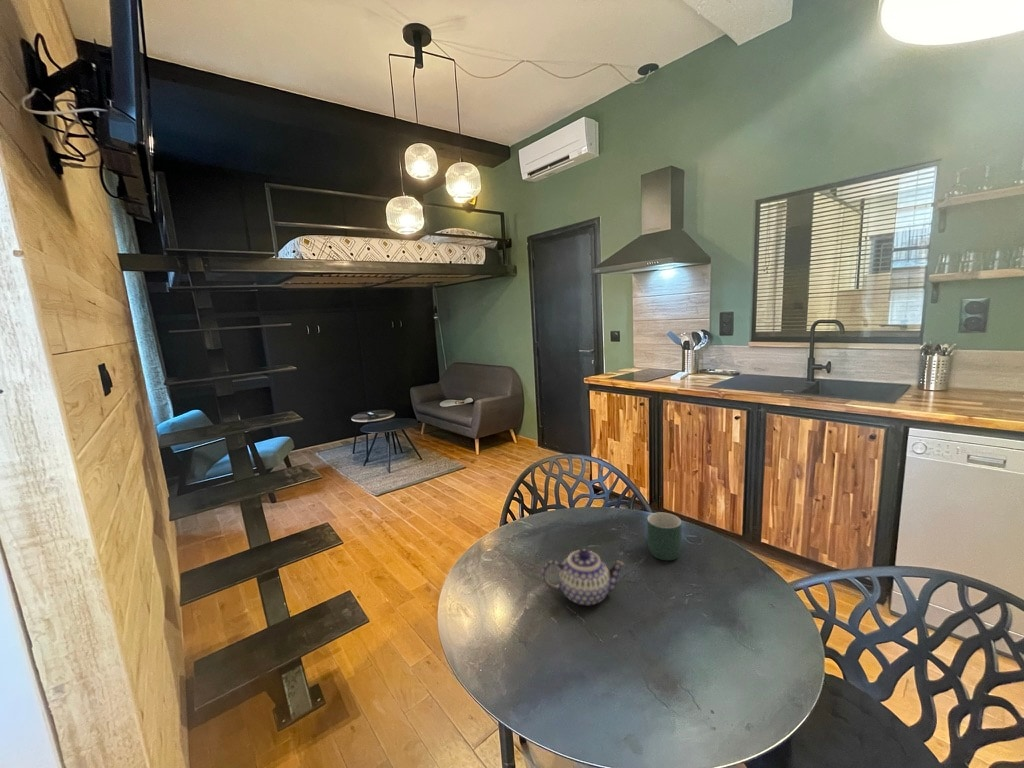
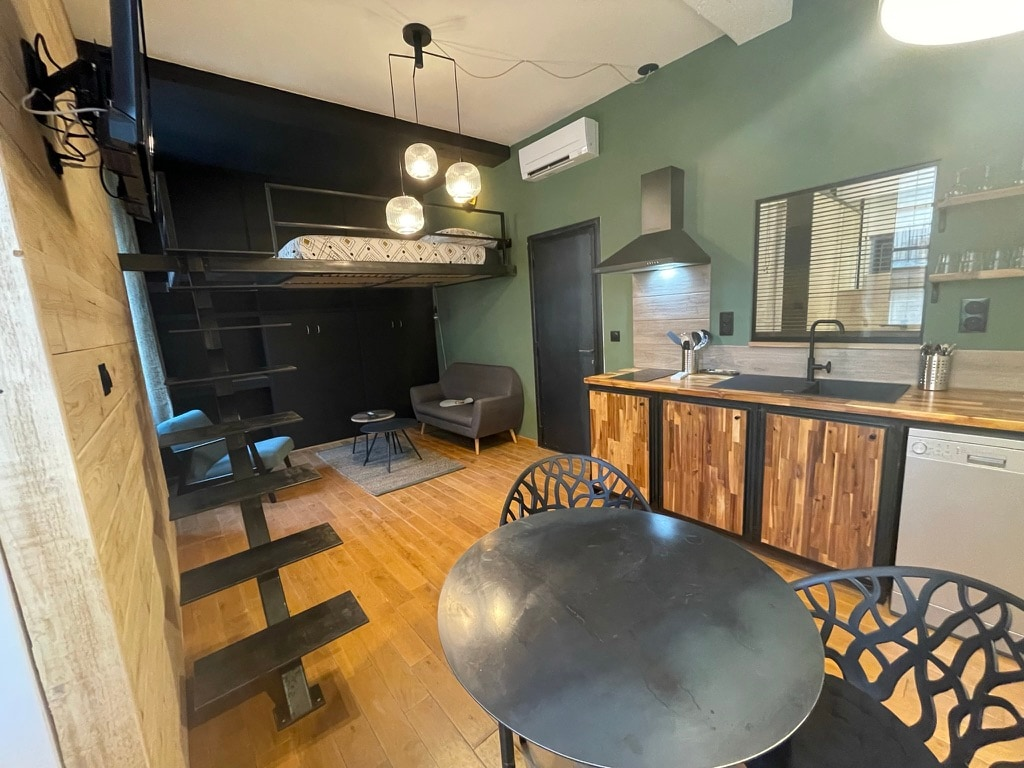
- teapot [541,548,625,607]
- mug [646,511,683,561]
